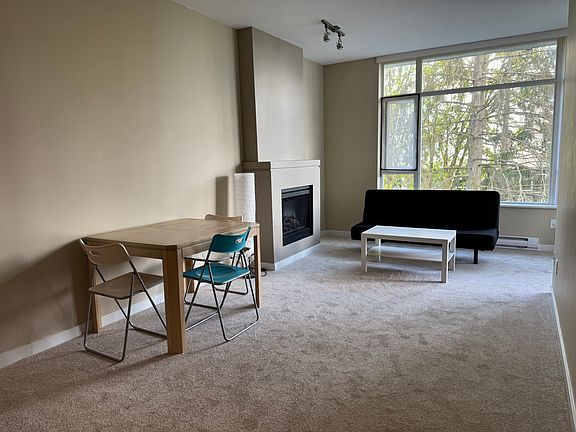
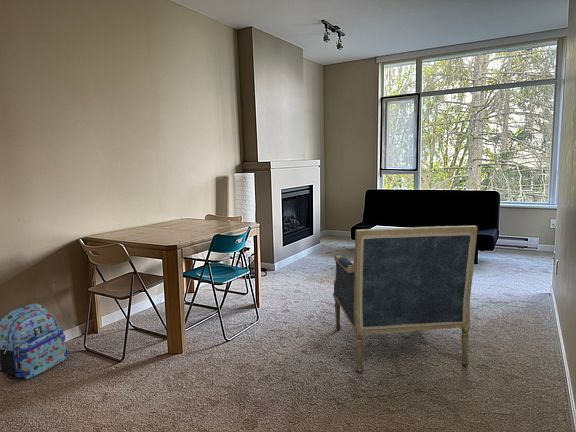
+ backpack [0,303,69,380]
+ armchair [332,224,479,374]
